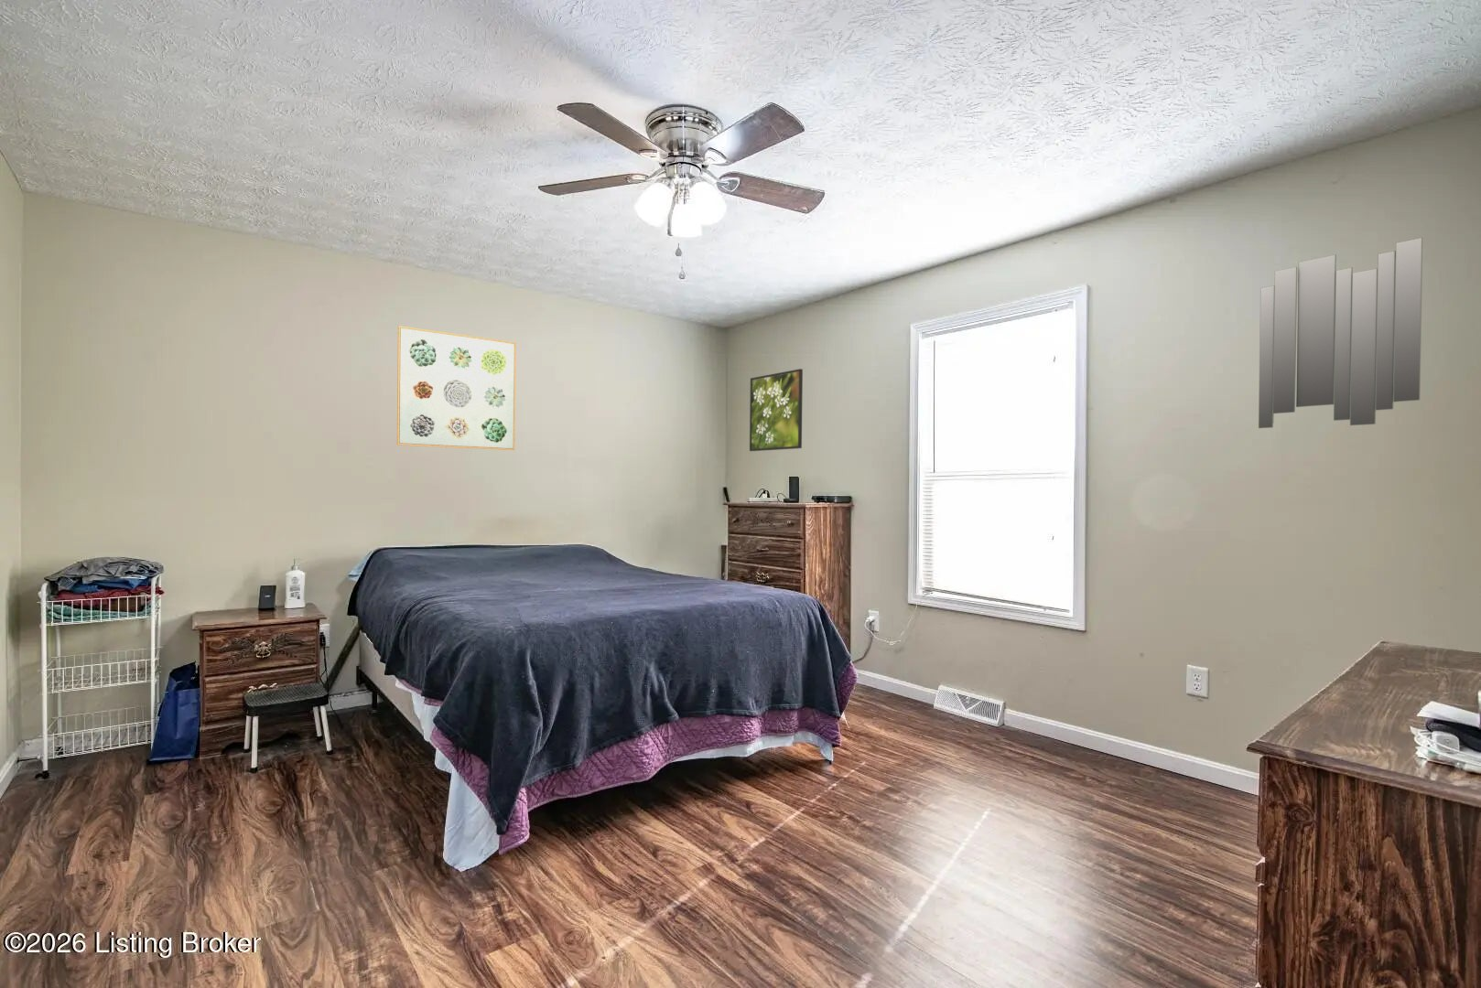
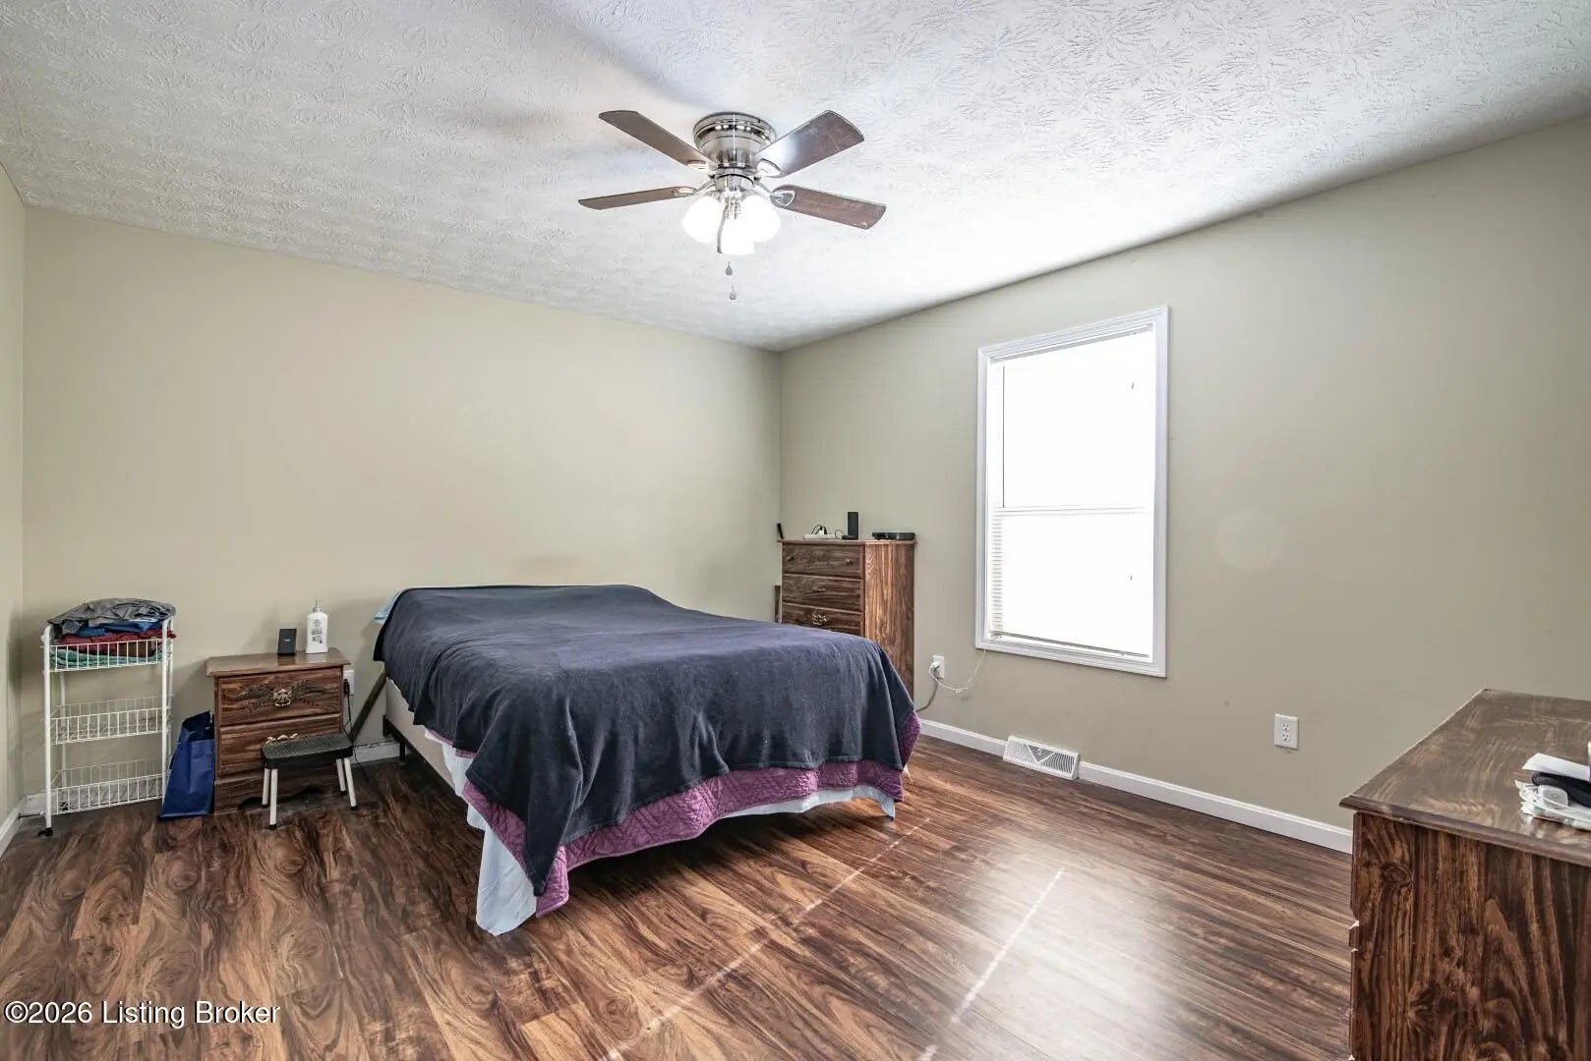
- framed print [749,368,804,452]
- home mirror [1257,237,1424,429]
- wall art [396,325,517,451]
